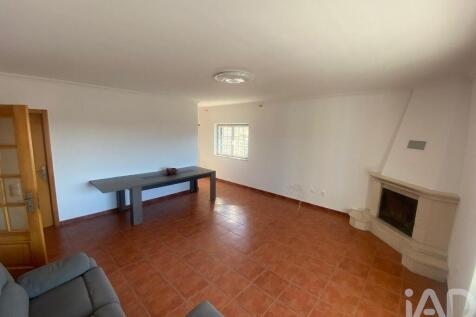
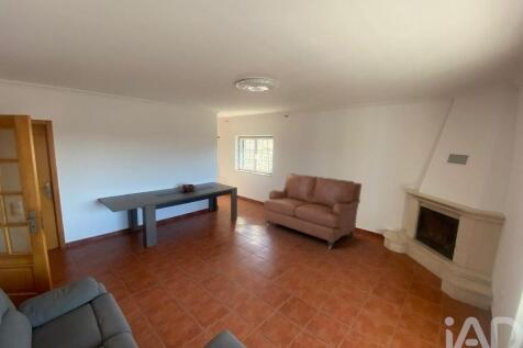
+ sofa [263,172,363,250]
